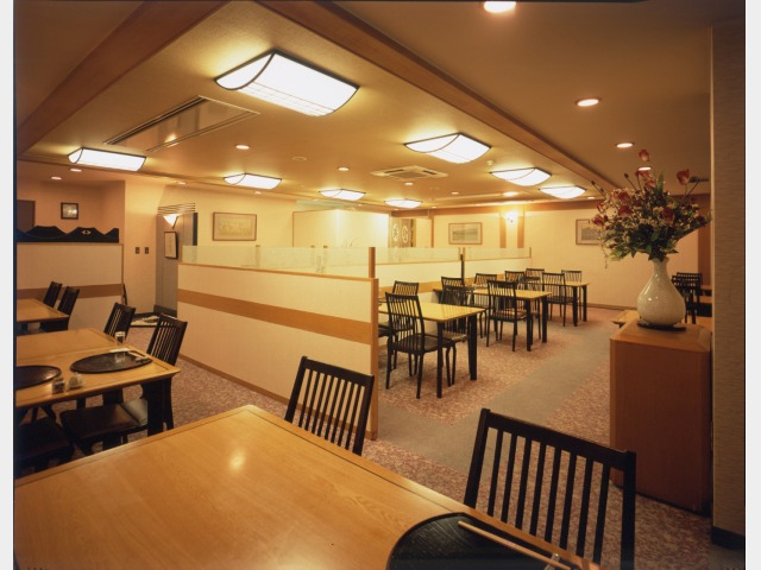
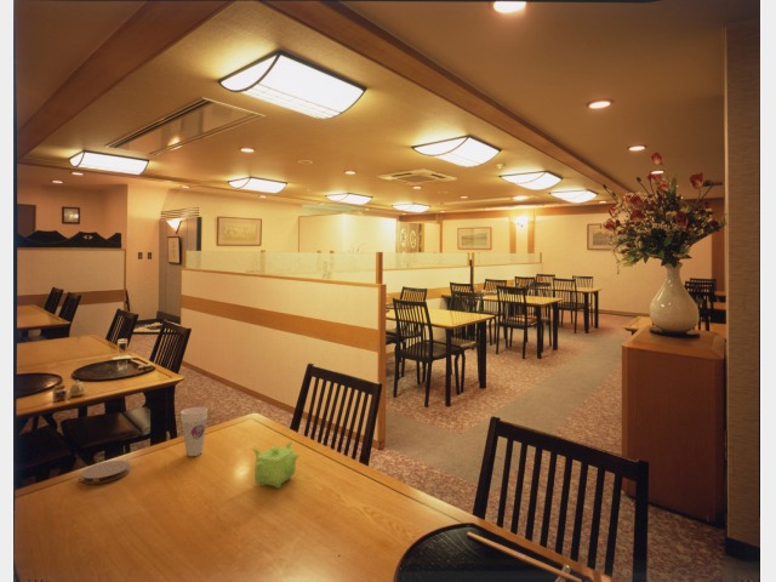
+ teapot [251,440,302,490]
+ cup [179,406,209,457]
+ coaster [80,460,131,485]
